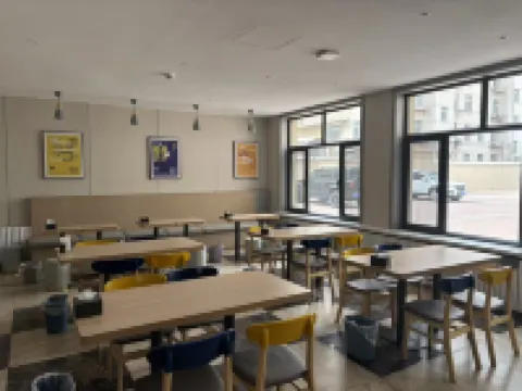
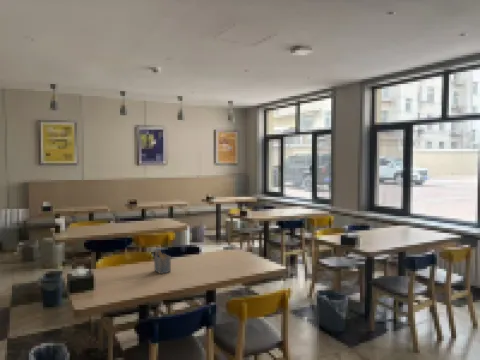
+ napkin holder [153,249,172,275]
